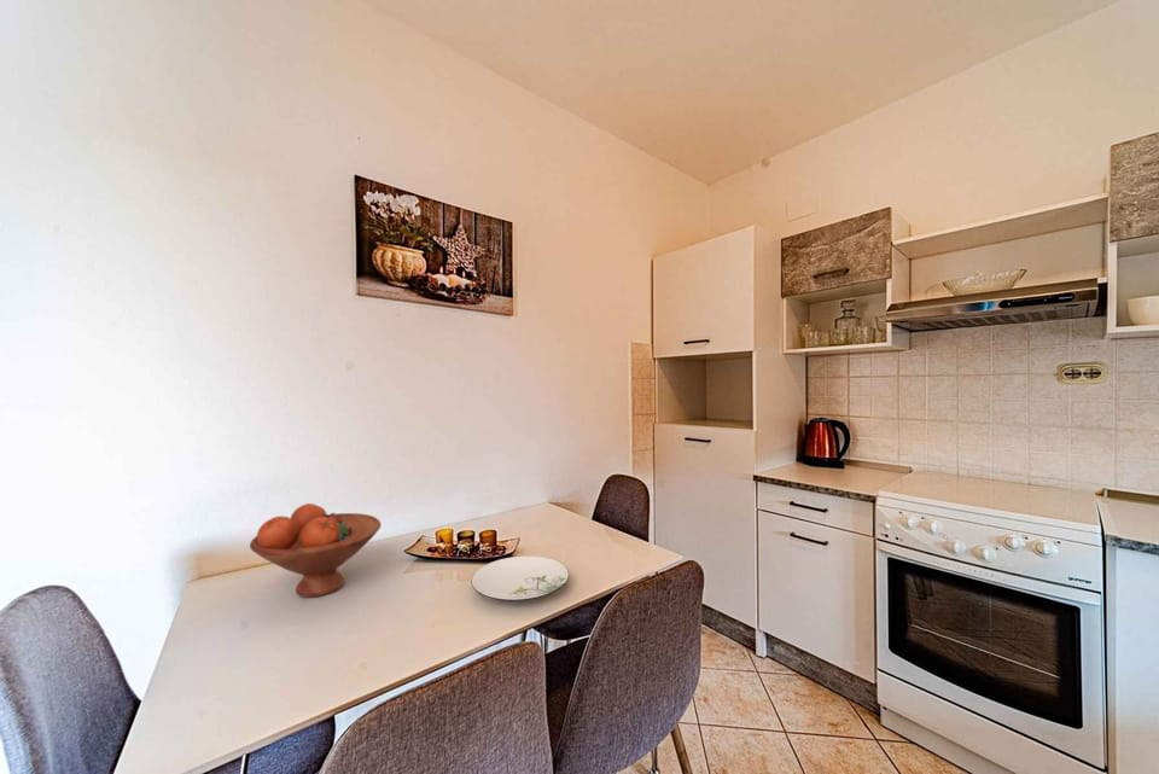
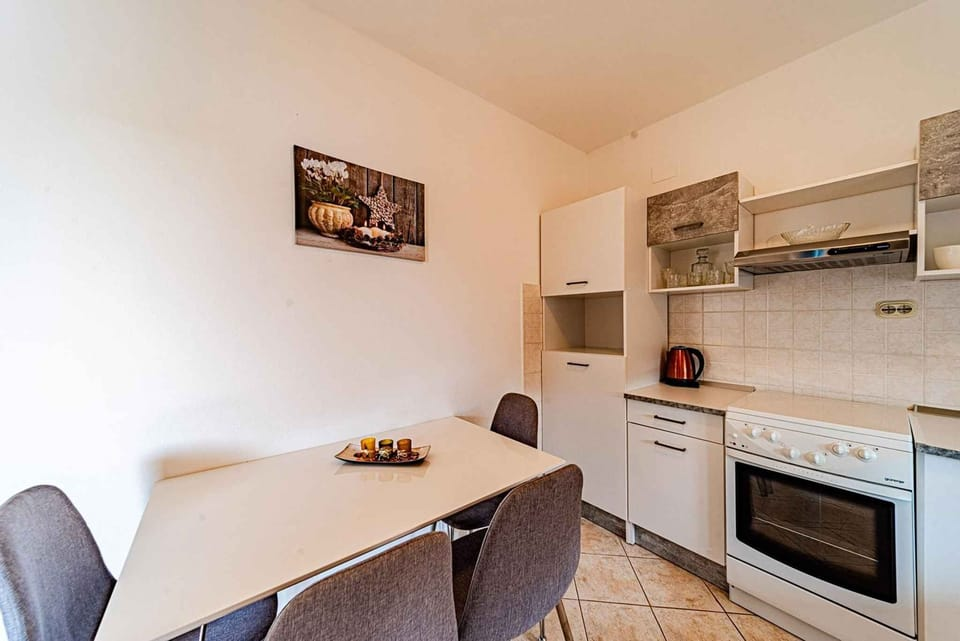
- plate [470,555,570,601]
- fruit bowl [249,502,383,599]
